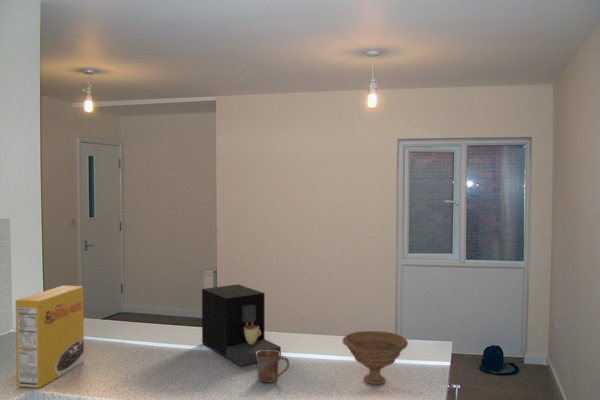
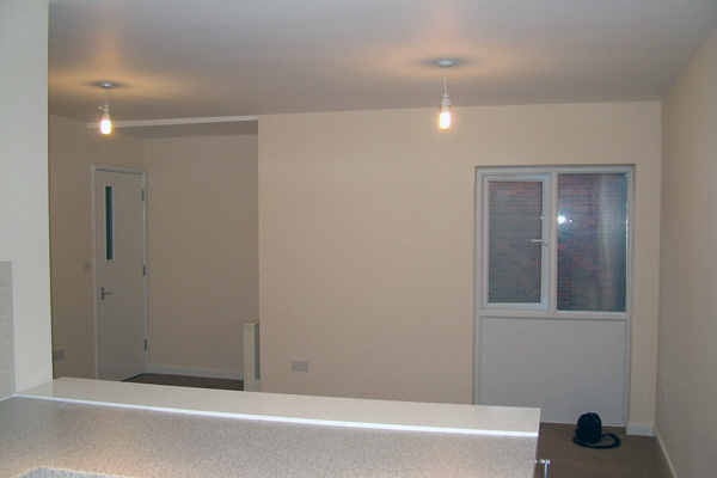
- coffee maker [201,283,282,366]
- mug [256,350,290,384]
- cereal box [15,285,85,389]
- bowl [342,330,409,385]
